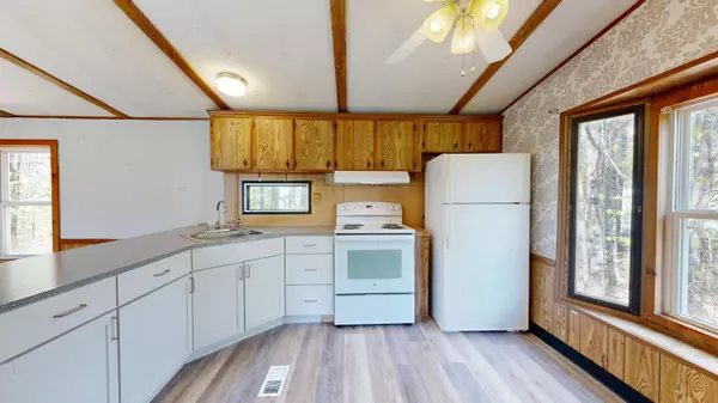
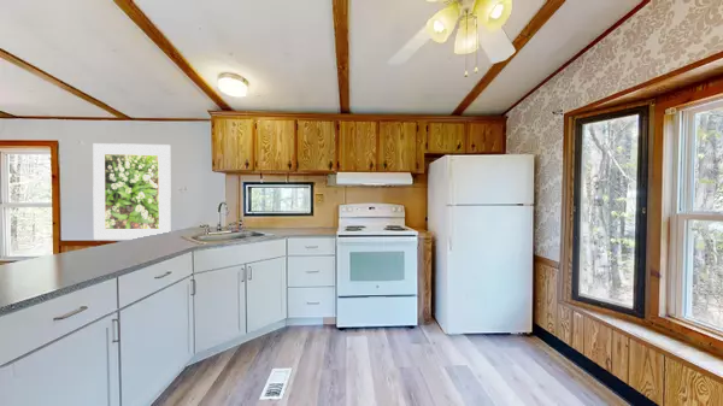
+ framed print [92,142,172,241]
